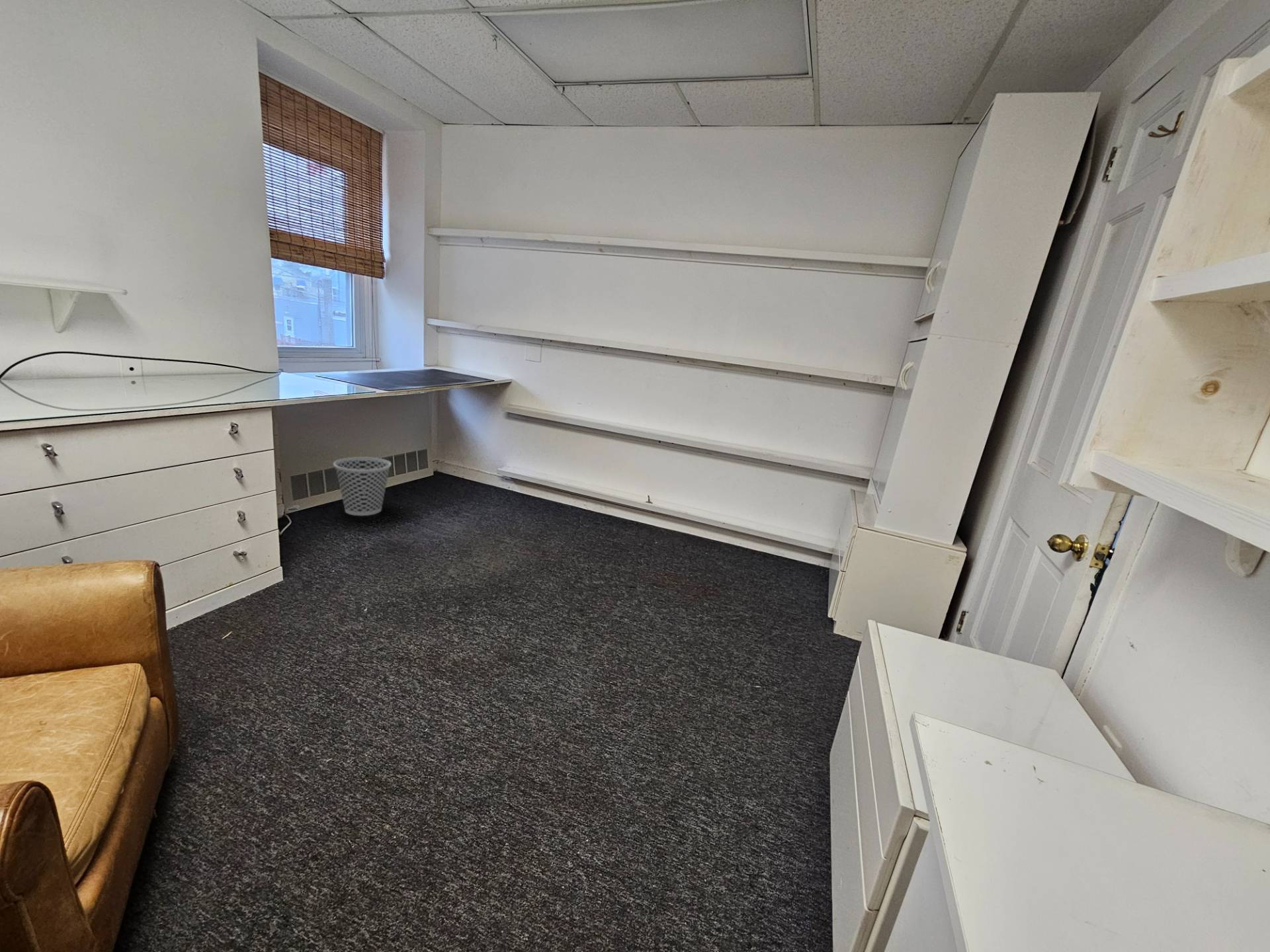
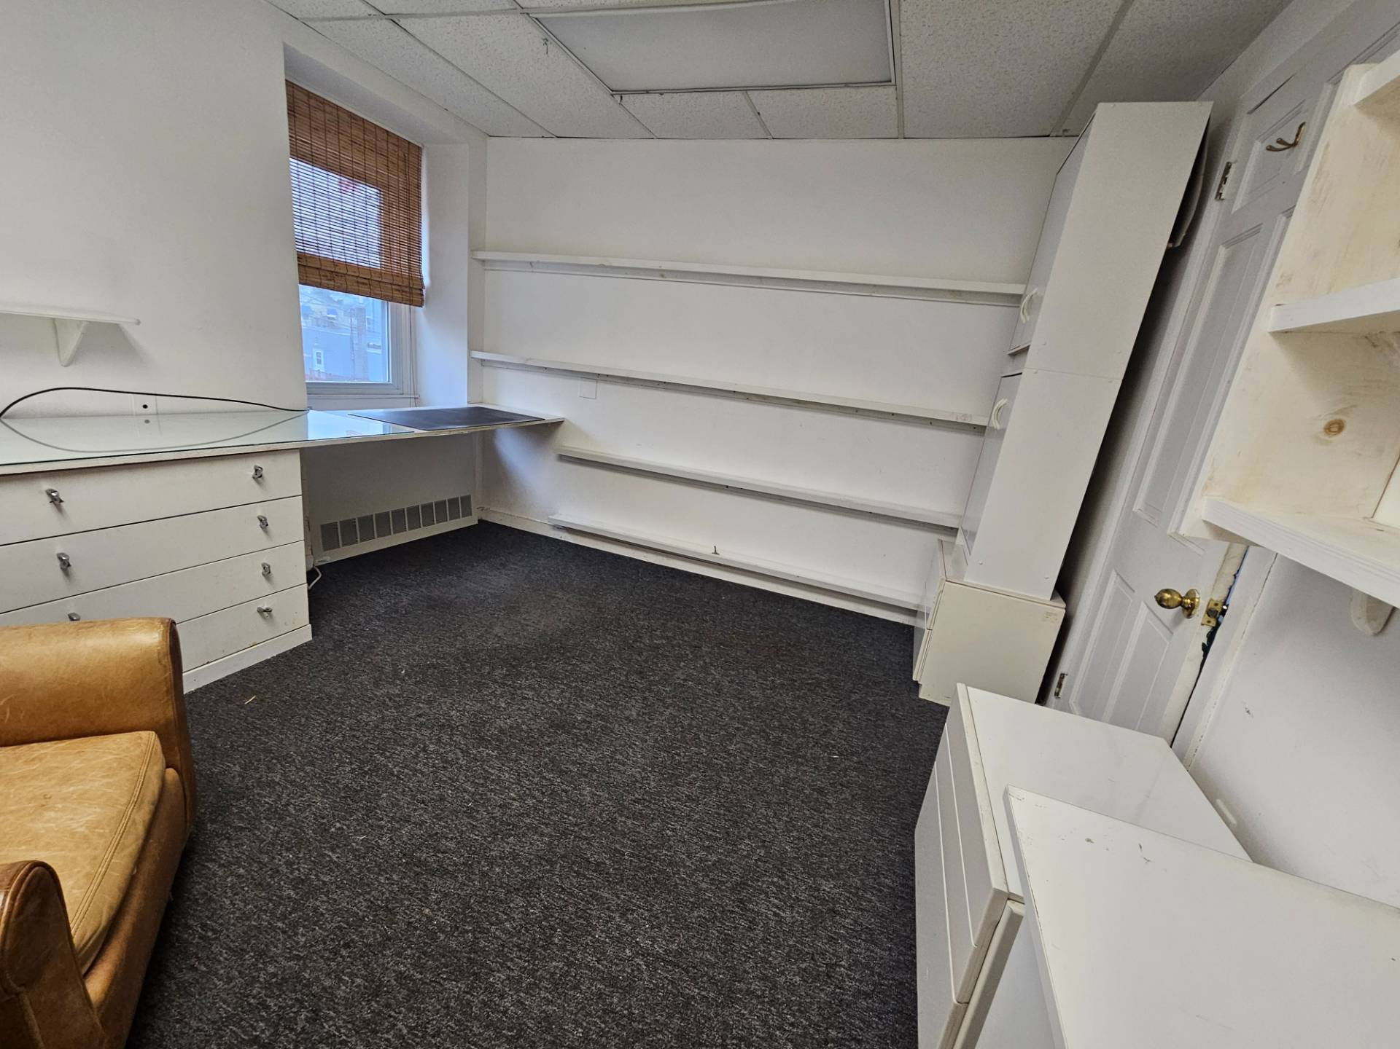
- wastebasket [333,456,392,516]
